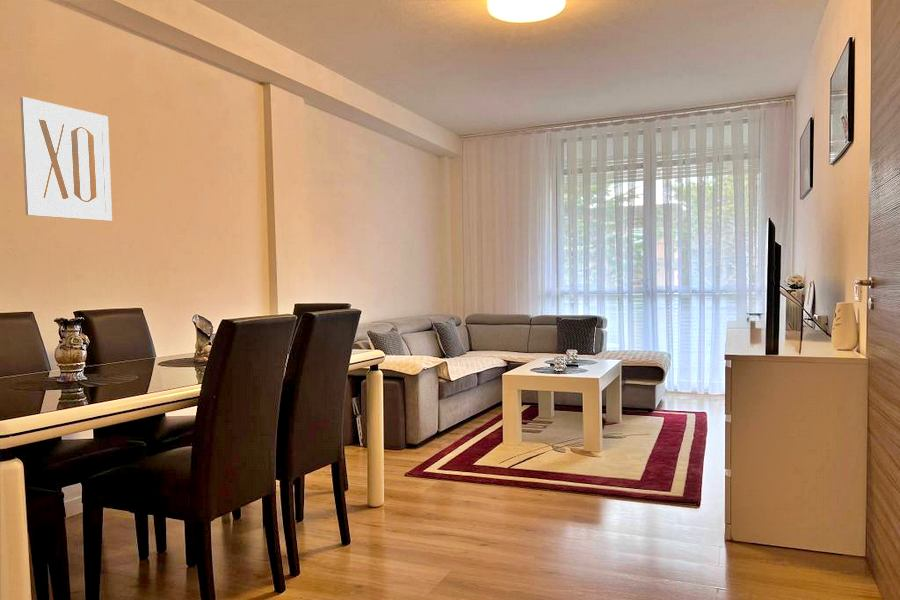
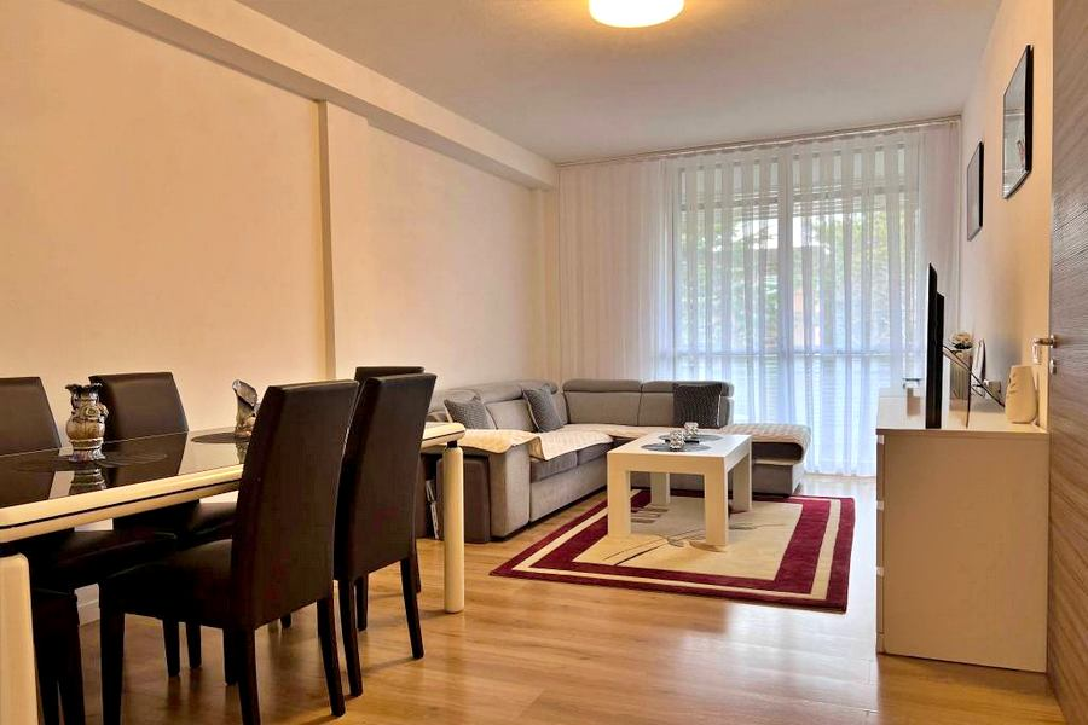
- wall art [19,96,113,222]
